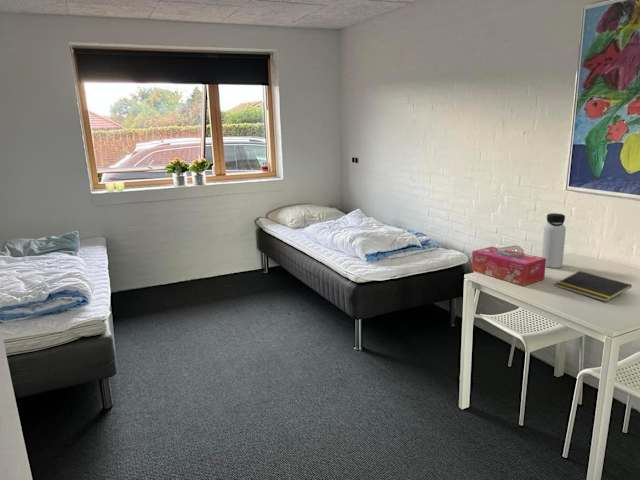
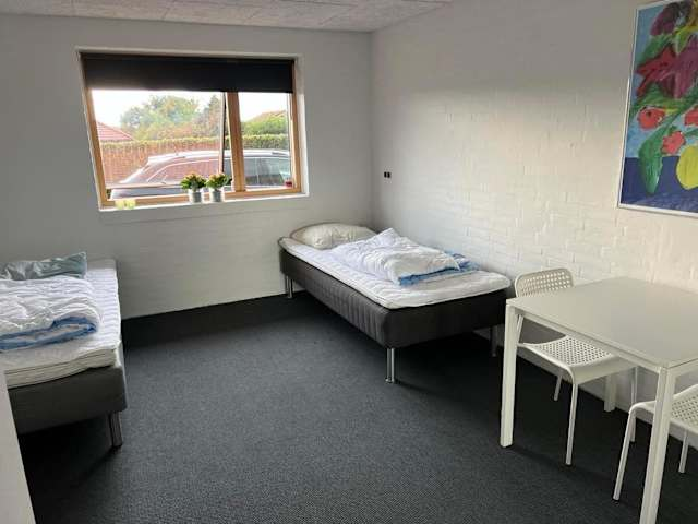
- water bottle [541,212,567,269]
- tissue box [470,246,546,287]
- notepad [554,270,633,303]
